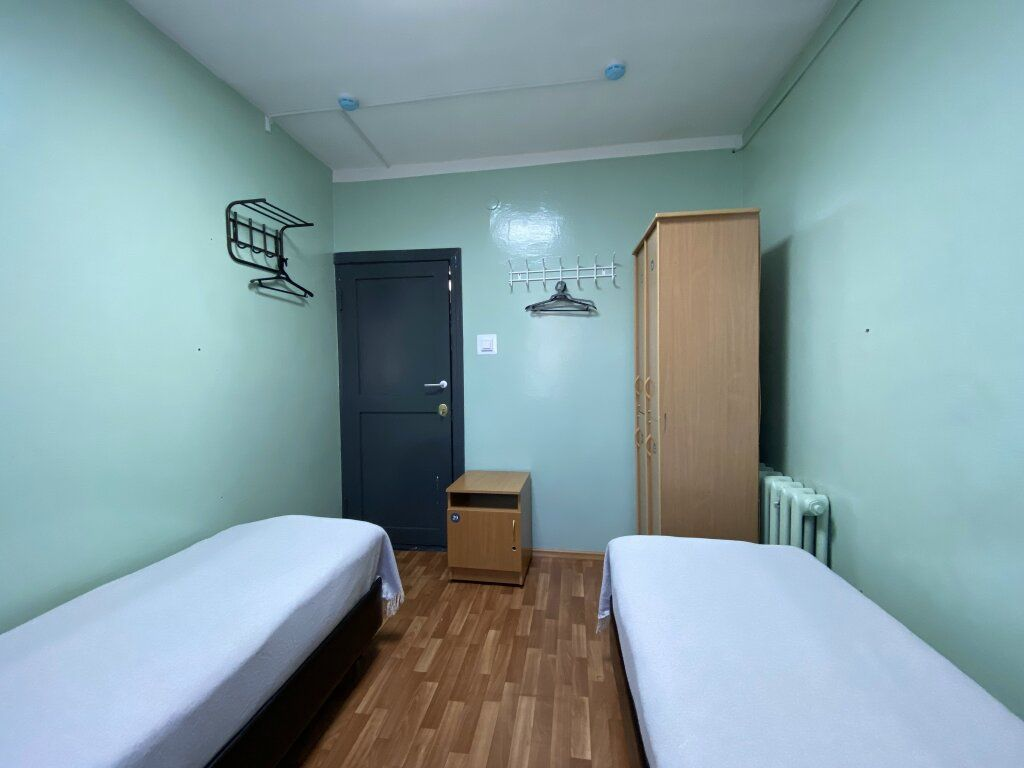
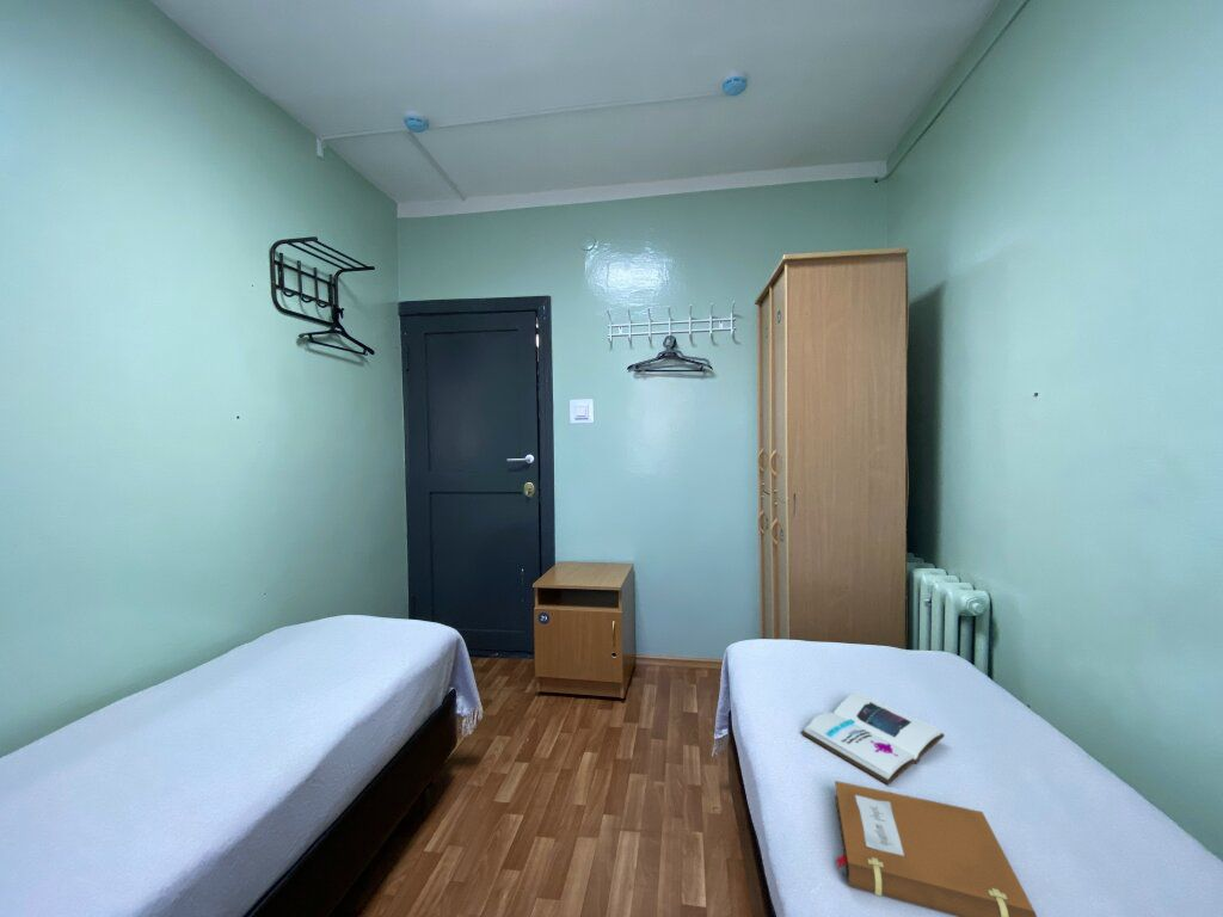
+ book [800,690,946,787]
+ notebook [834,780,1038,917]
